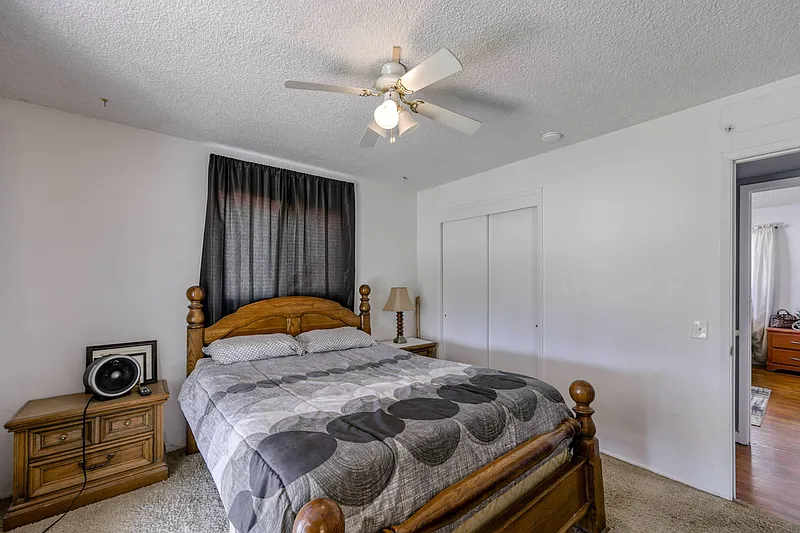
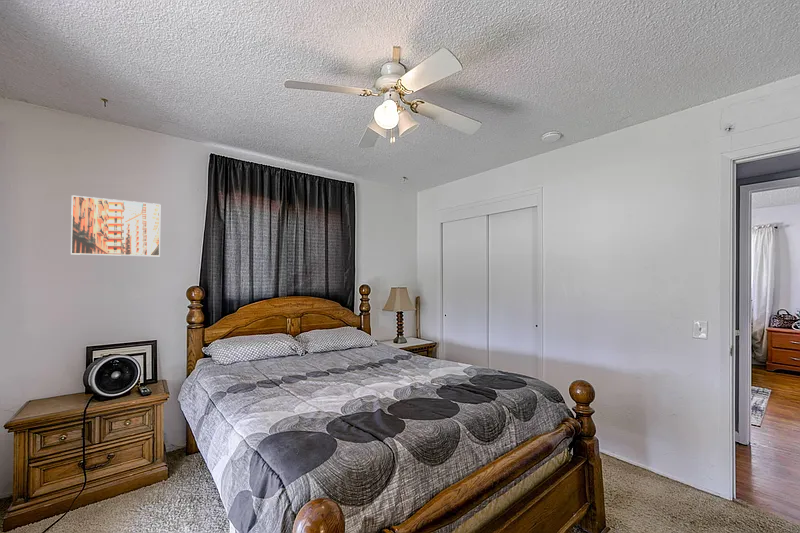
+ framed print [70,194,162,257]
